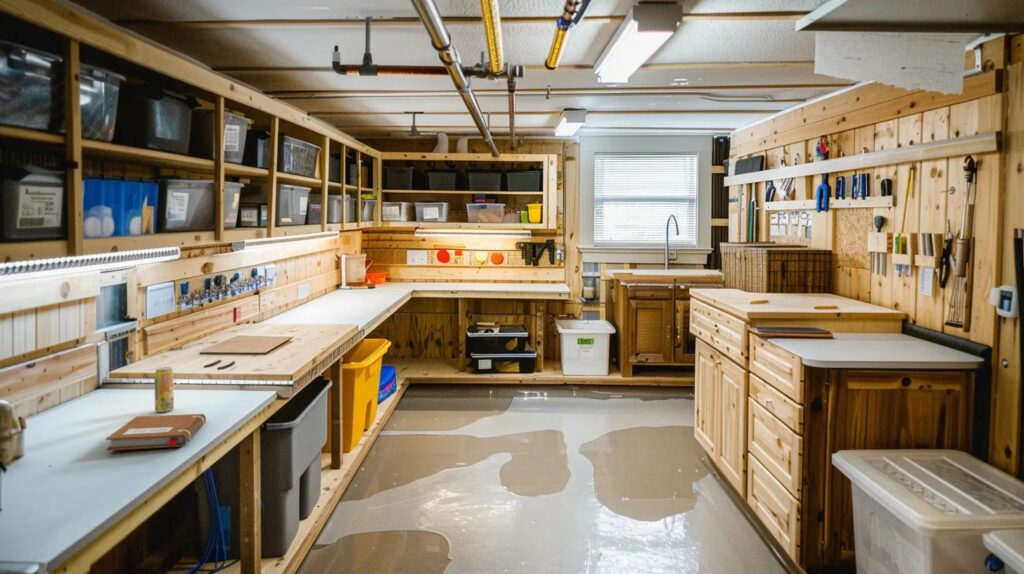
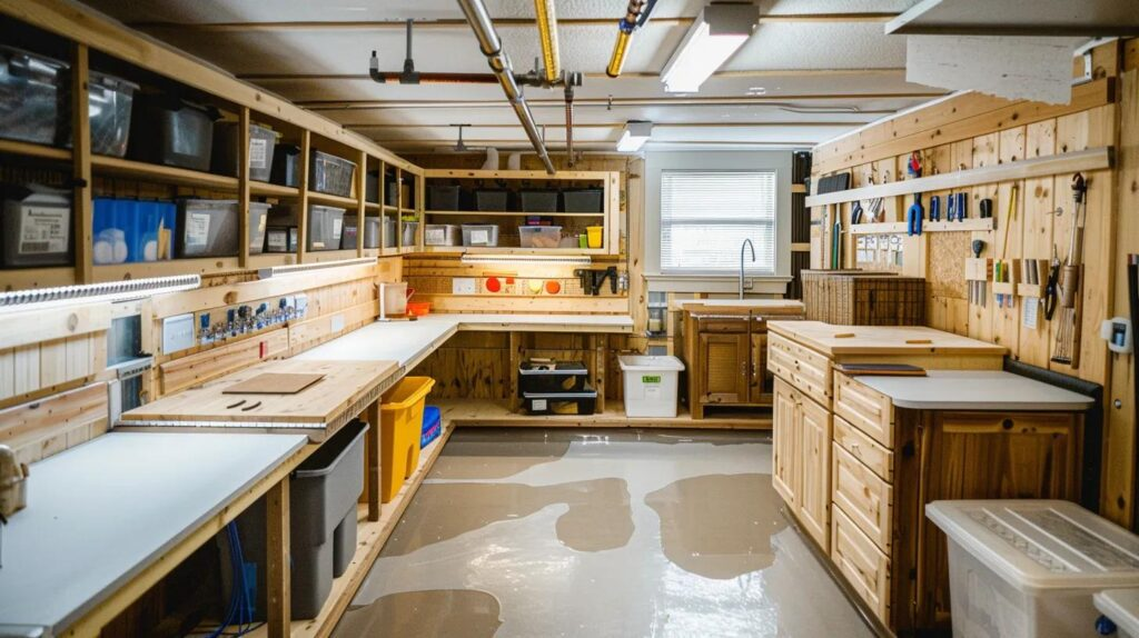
- beverage can [153,365,175,413]
- notebook [105,413,207,452]
